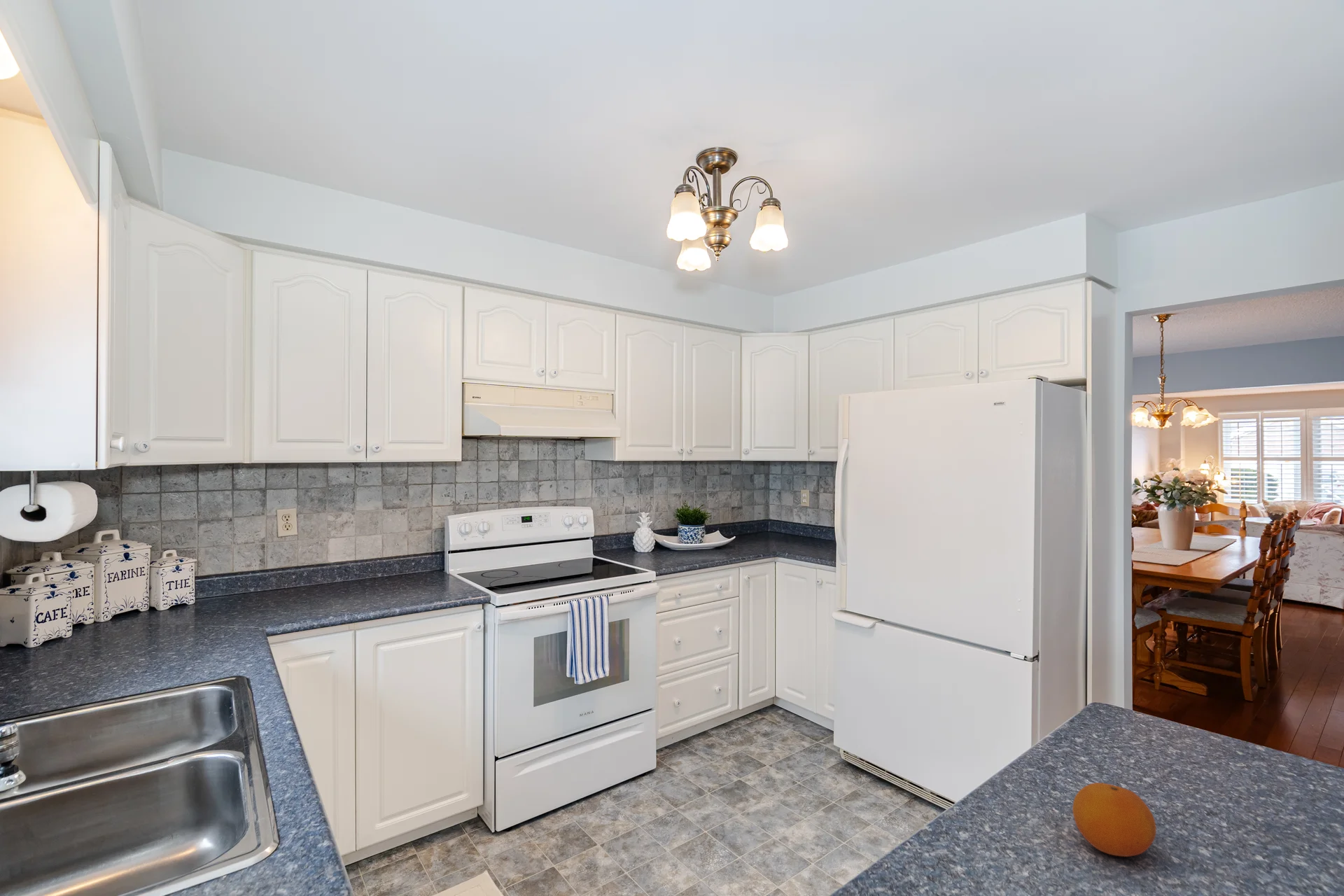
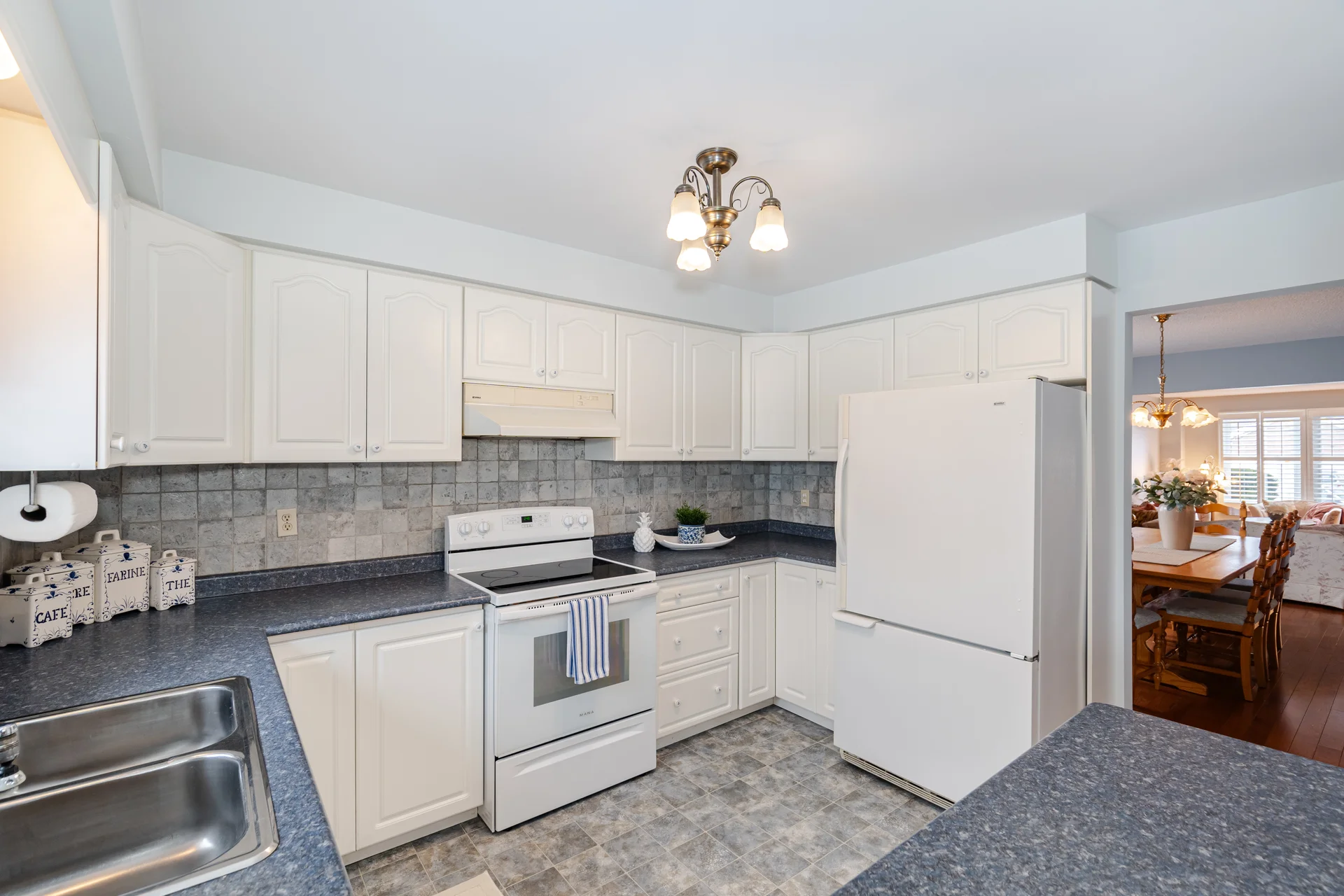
- fruit [1072,782,1157,858]
